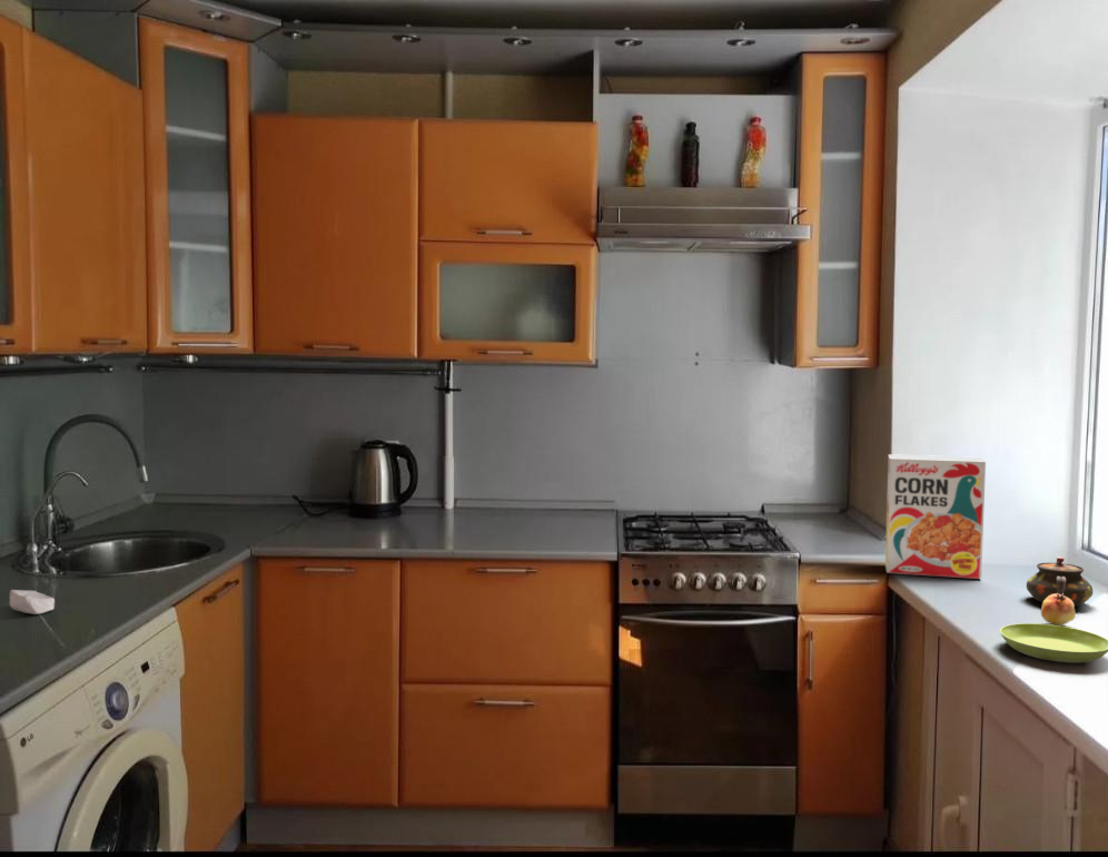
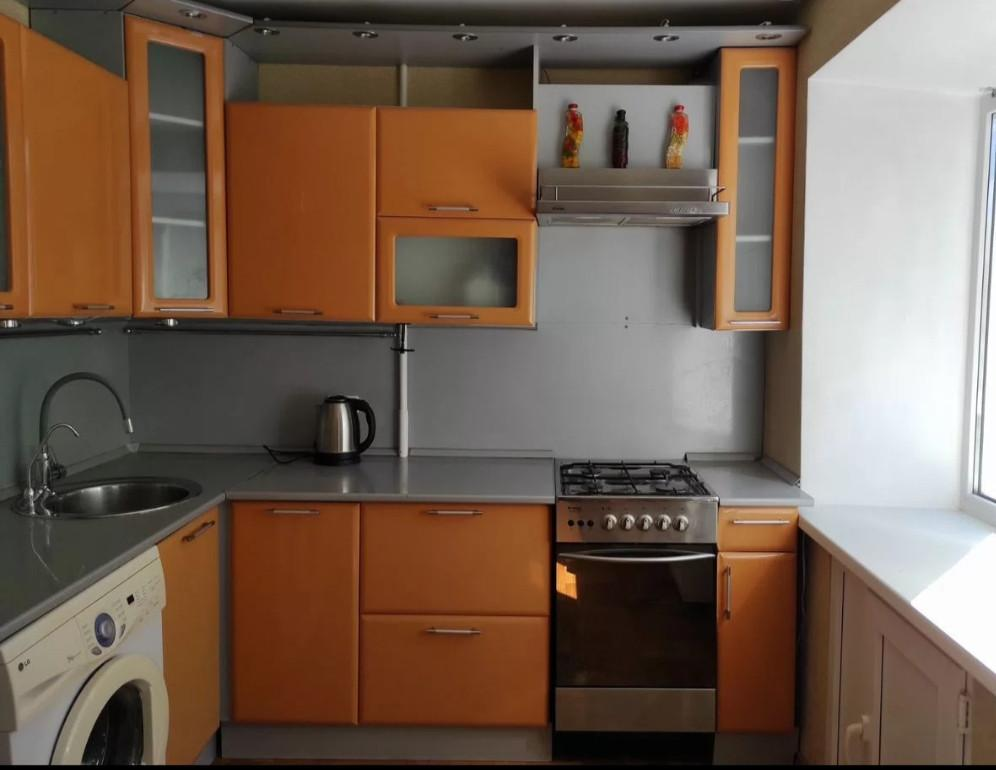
- saucer [999,622,1108,663]
- cereal box [884,453,987,580]
- teapot [1026,555,1094,608]
- soap bar [9,589,56,615]
- fruit [1040,593,1077,627]
